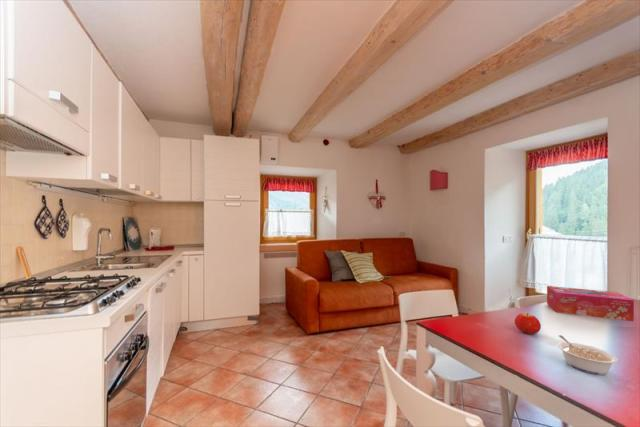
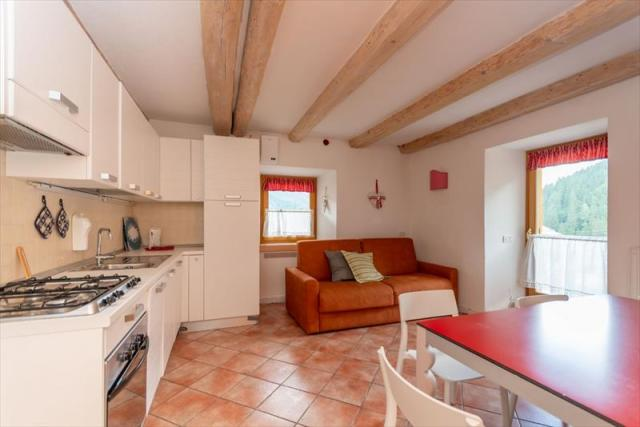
- fruit [514,312,542,335]
- legume [556,334,619,376]
- tissue box [546,285,635,322]
